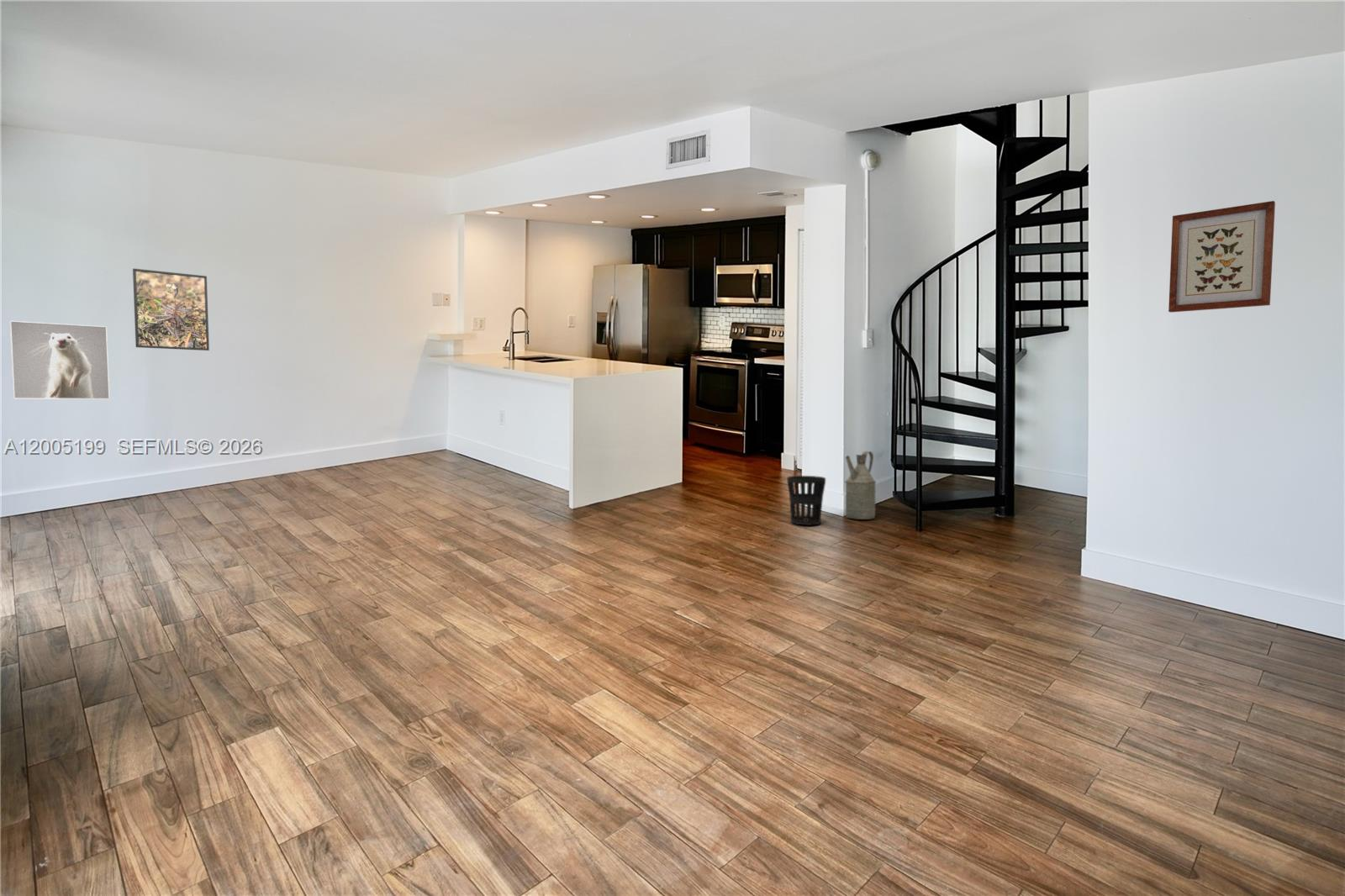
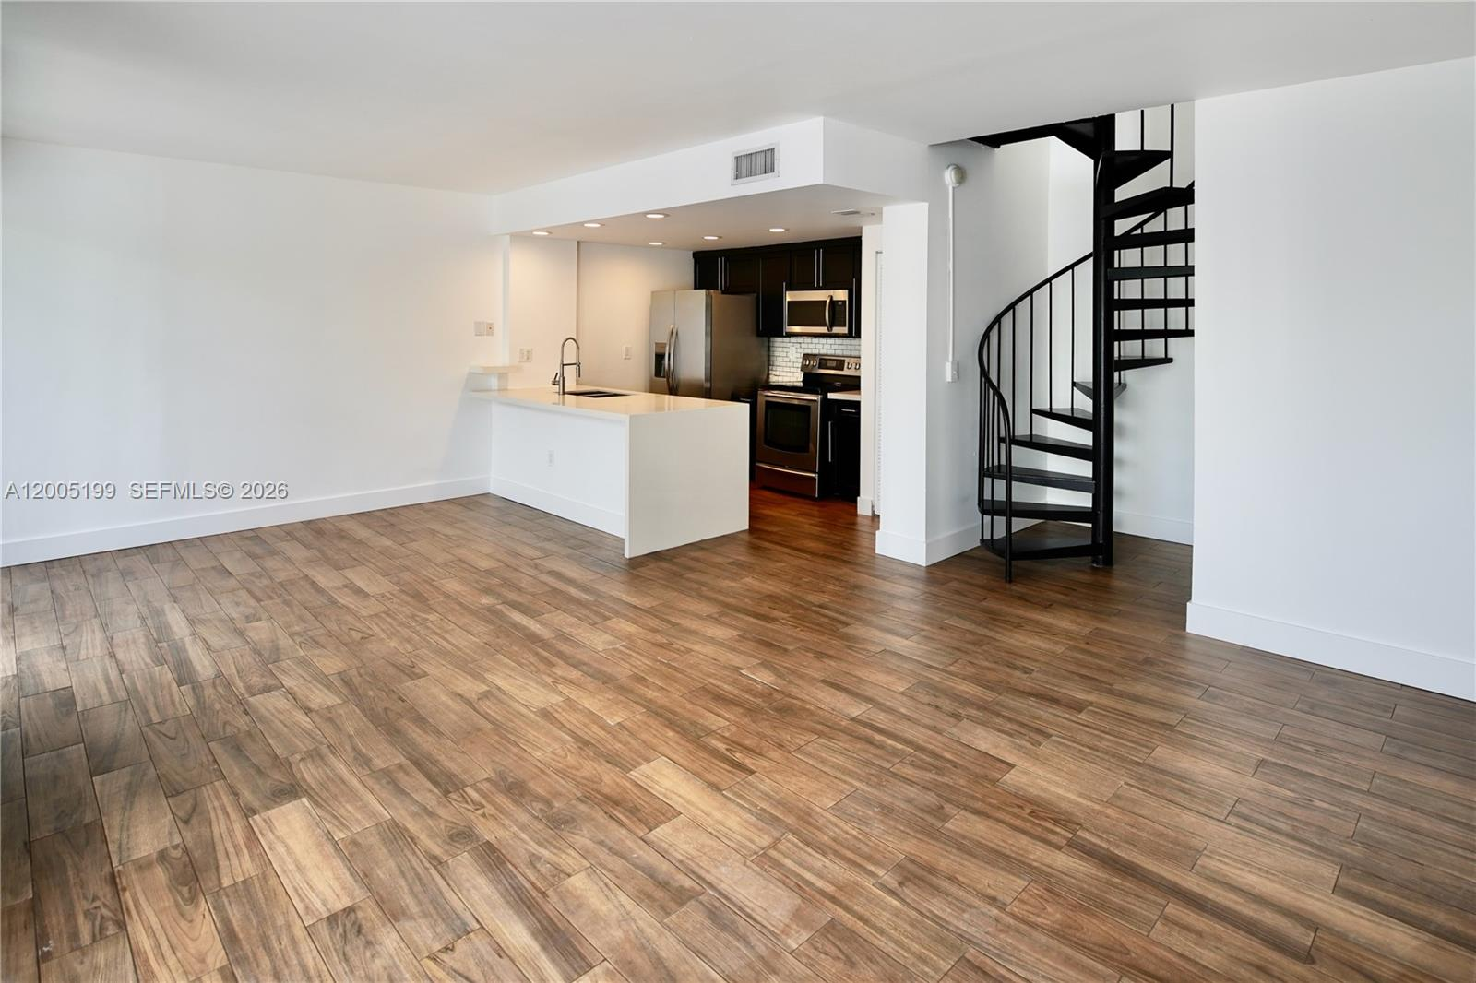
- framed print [132,268,210,351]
- watering can [844,451,877,520]
- wall art [1168,200,1276,313]
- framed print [9,320,110,400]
- wastebasket [786,475,826,525]
